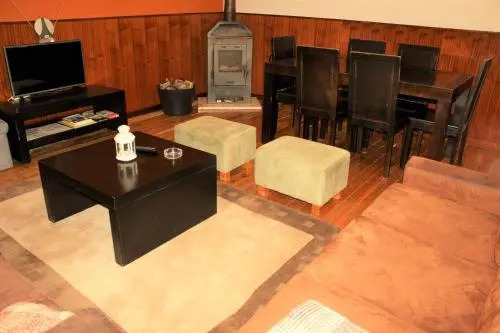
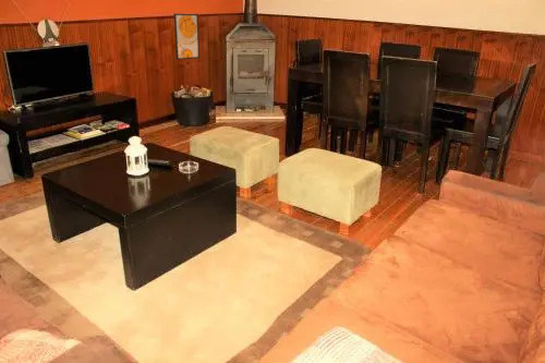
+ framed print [173,13,201,61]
